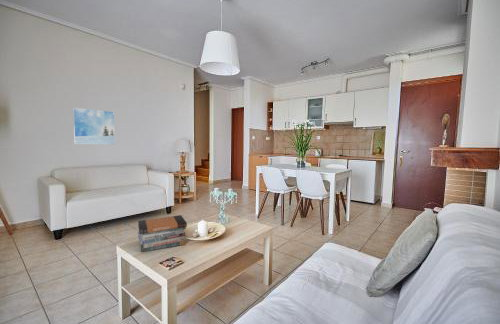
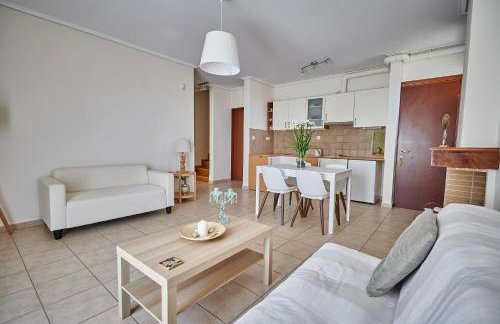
- book stack [137,214,188,253]
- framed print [72,107,116,146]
